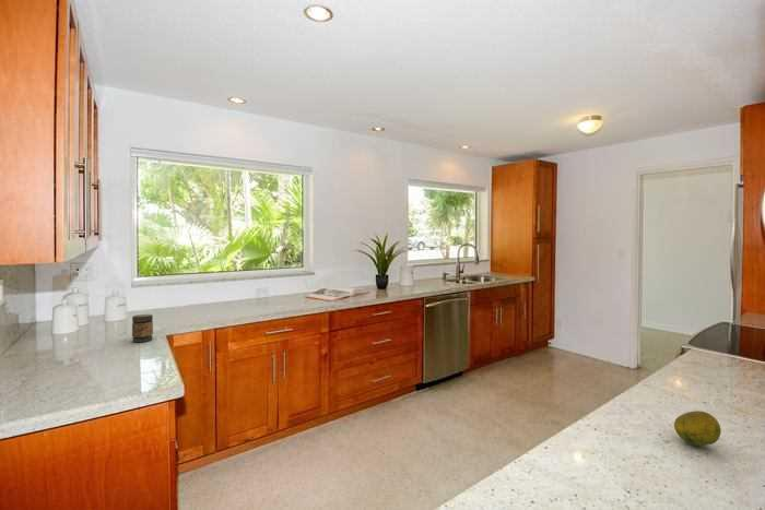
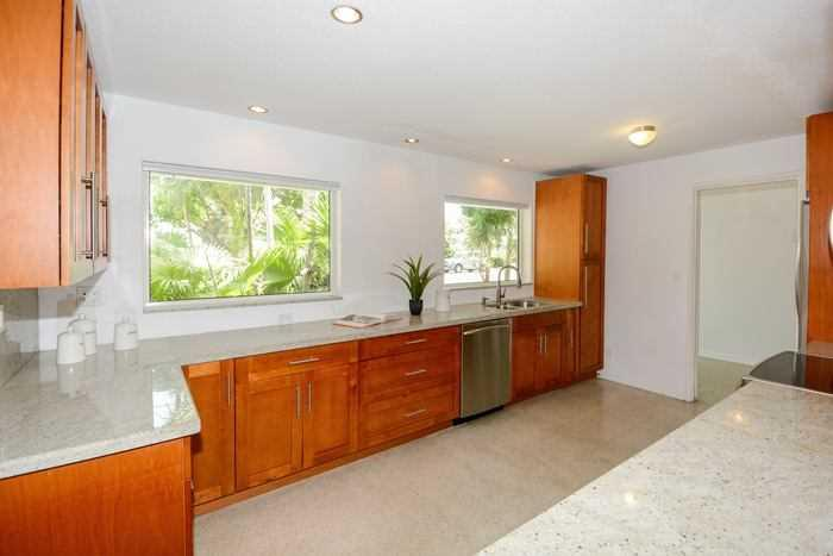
- fruit [673,410,722,447]
- jar [131,313,154,343]
